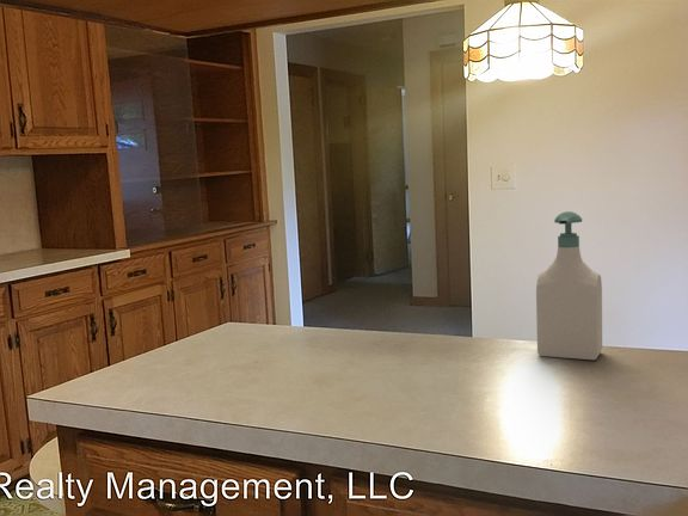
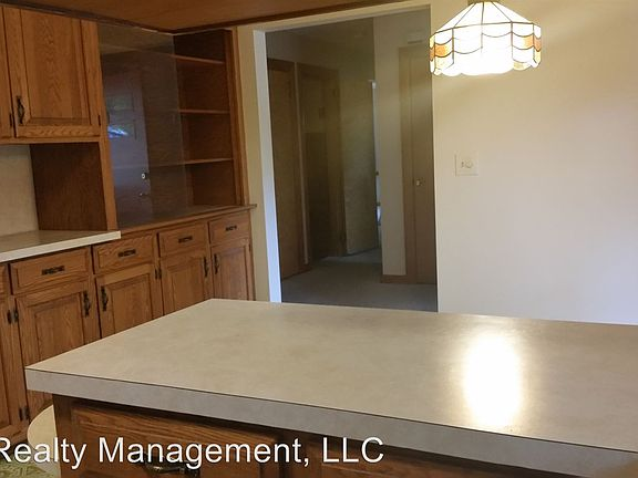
- soap bottle [535,210,603,361]
